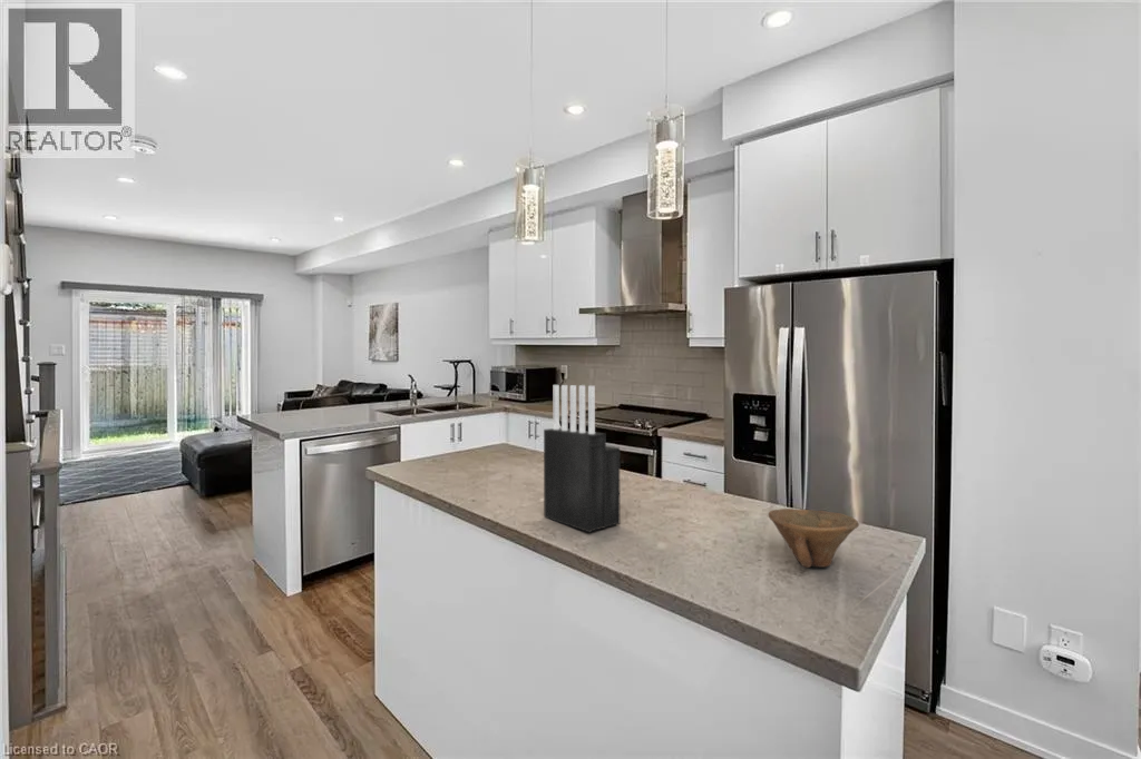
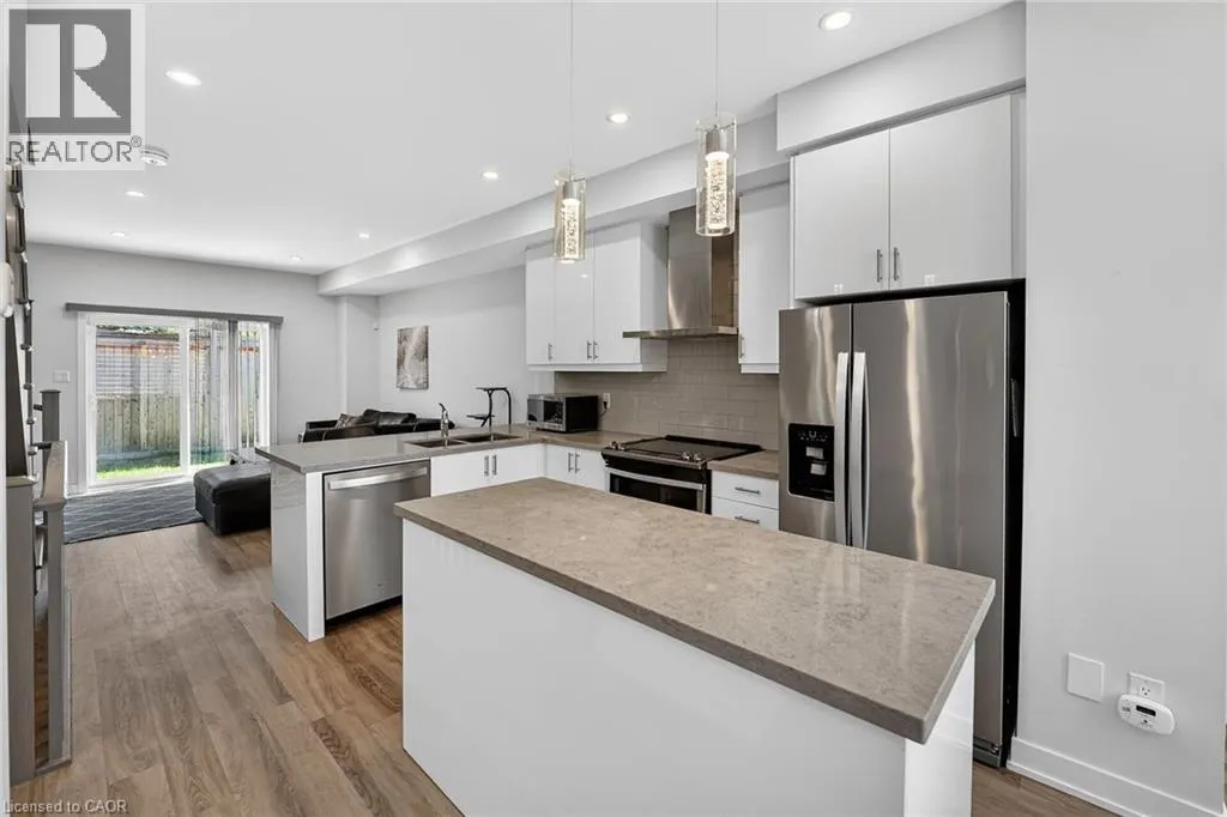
- bowl [768,507,860,569]
- knife block [543,384,621,533]
